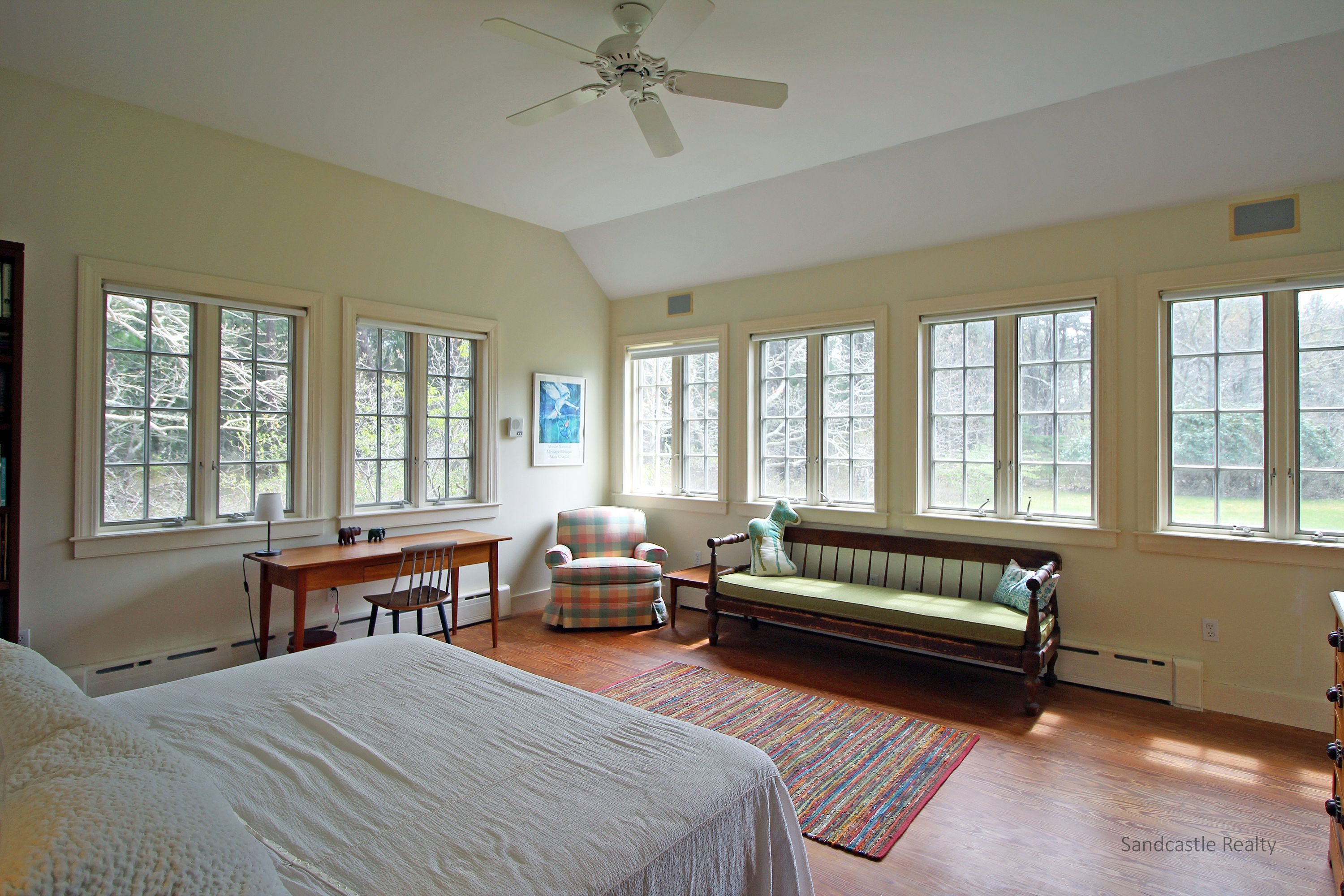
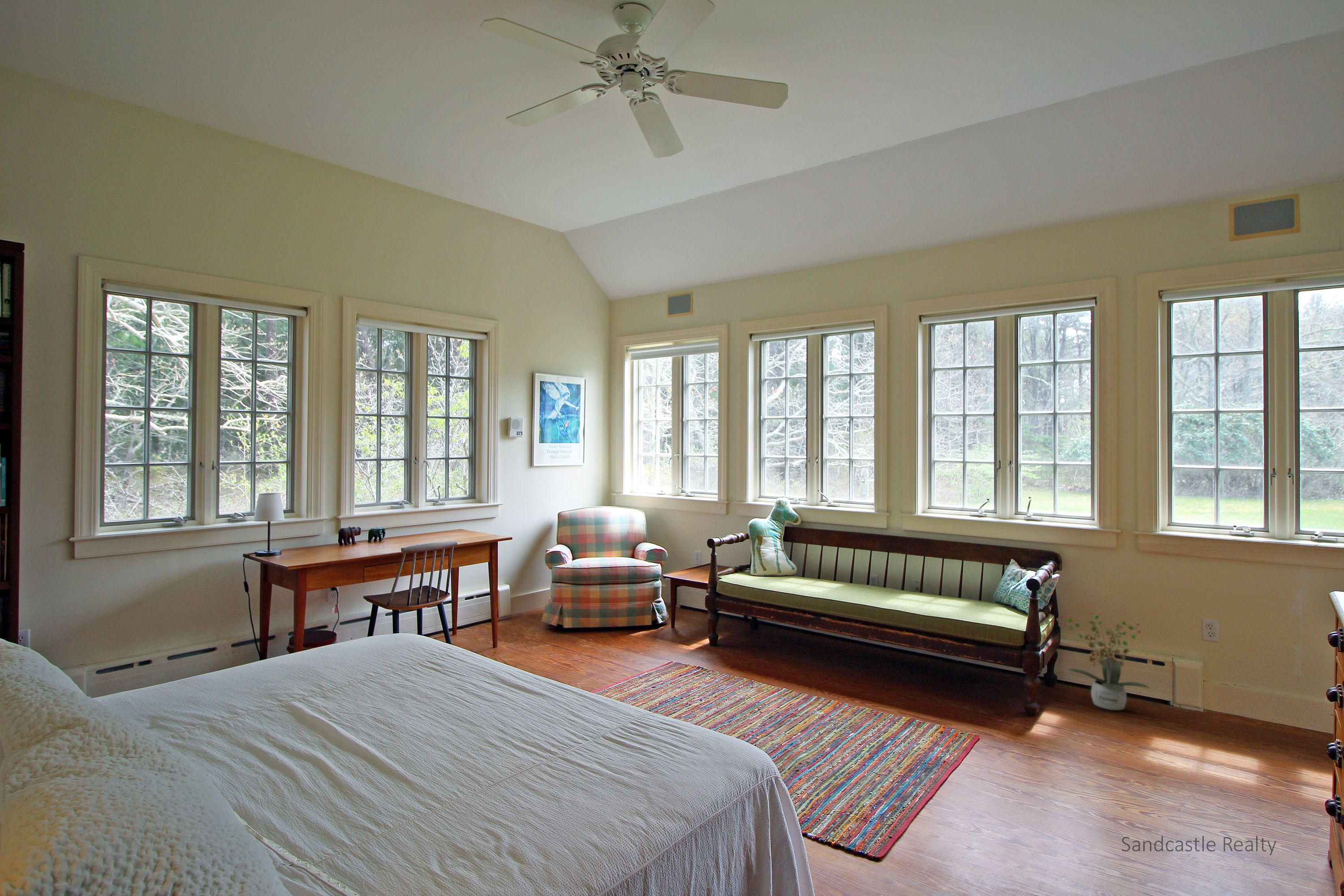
+ potted plant [1060,612,1151,711]
